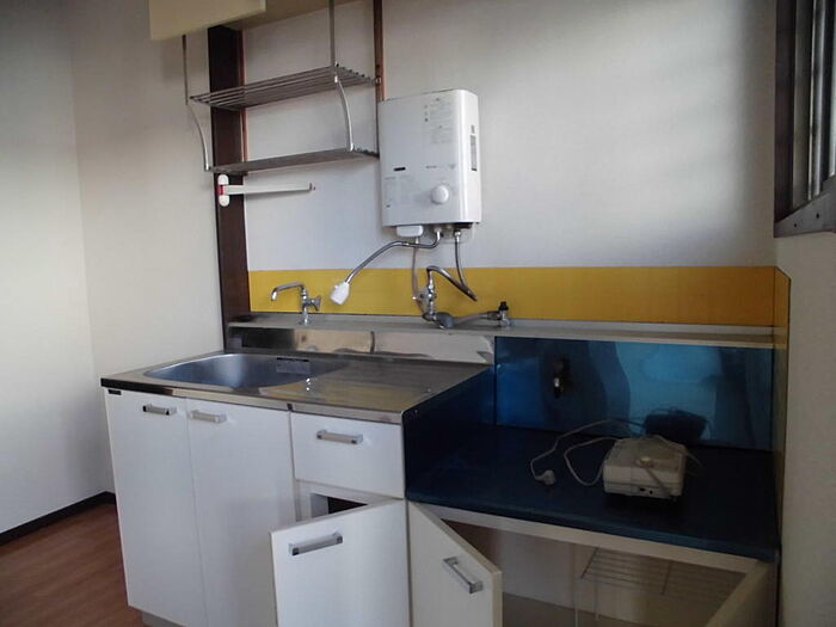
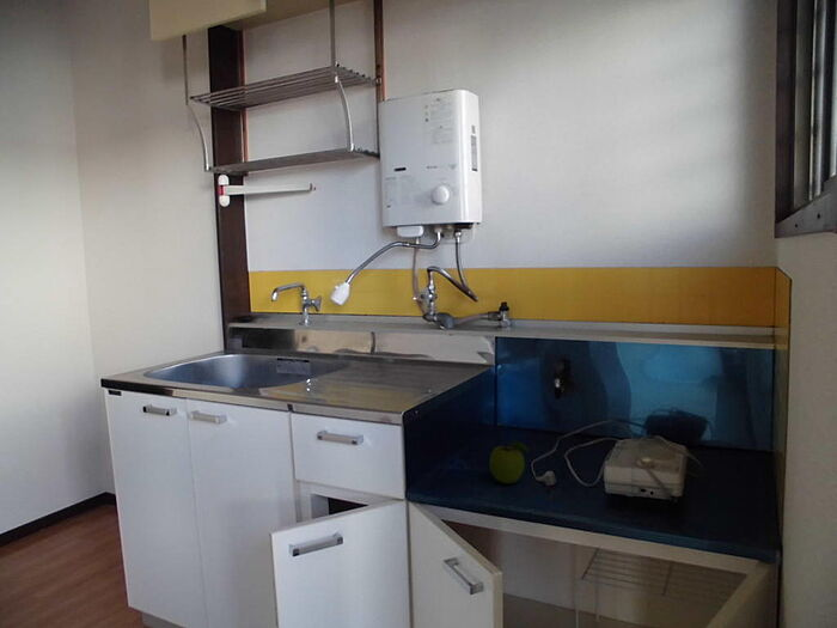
+ fruit [489,439,530,484]
